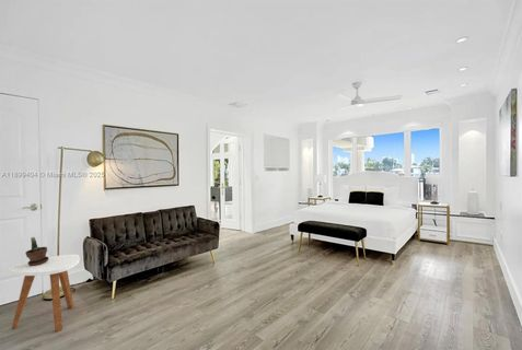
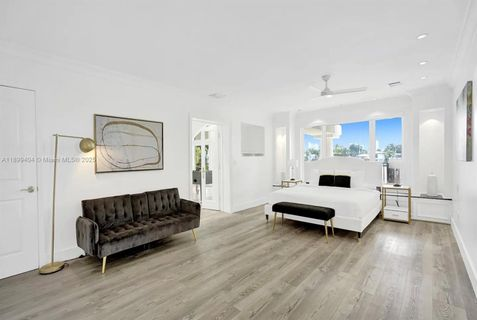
- potted plant [24,236,49,266]
- side table [7,253,81,332]
